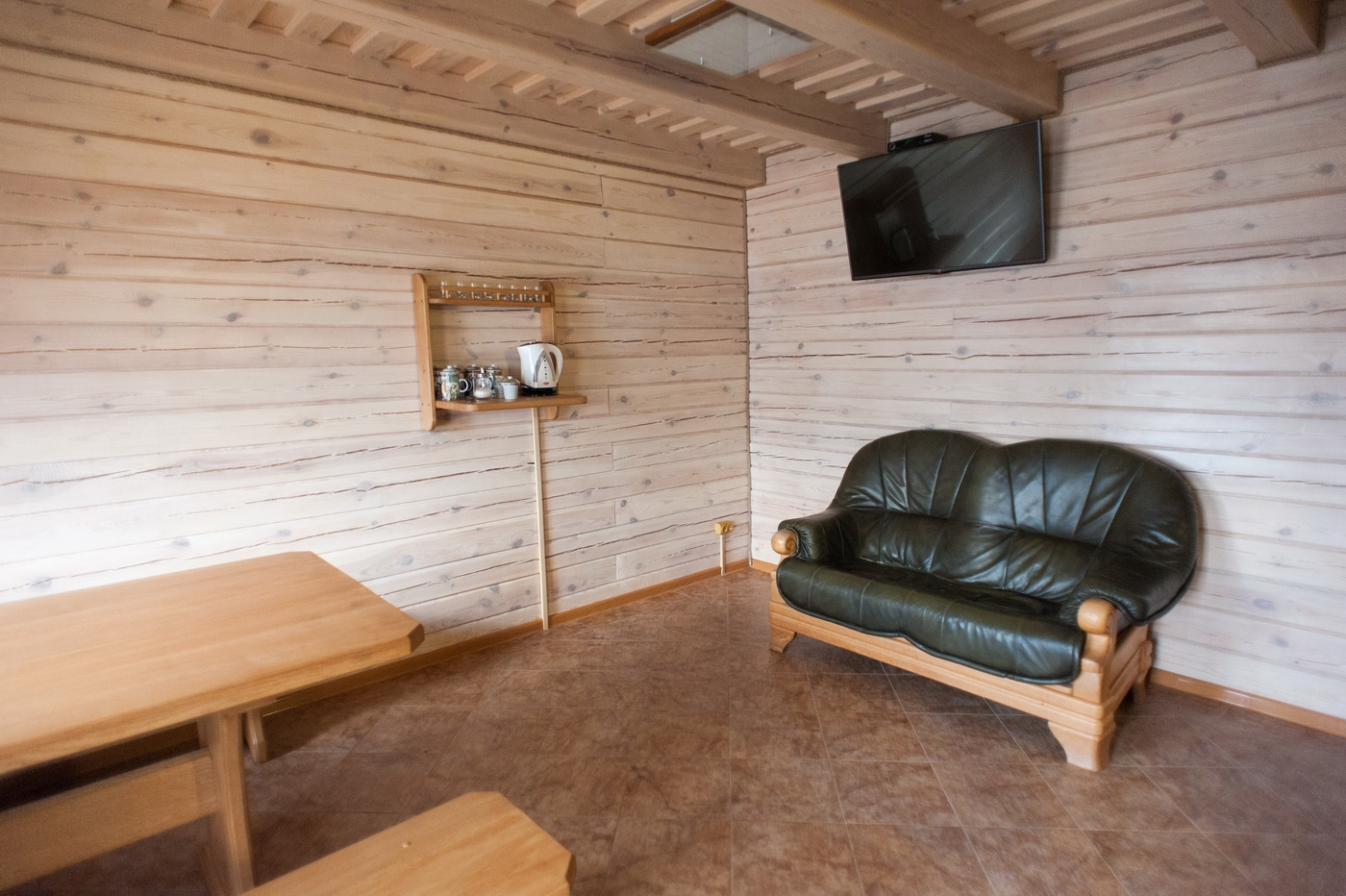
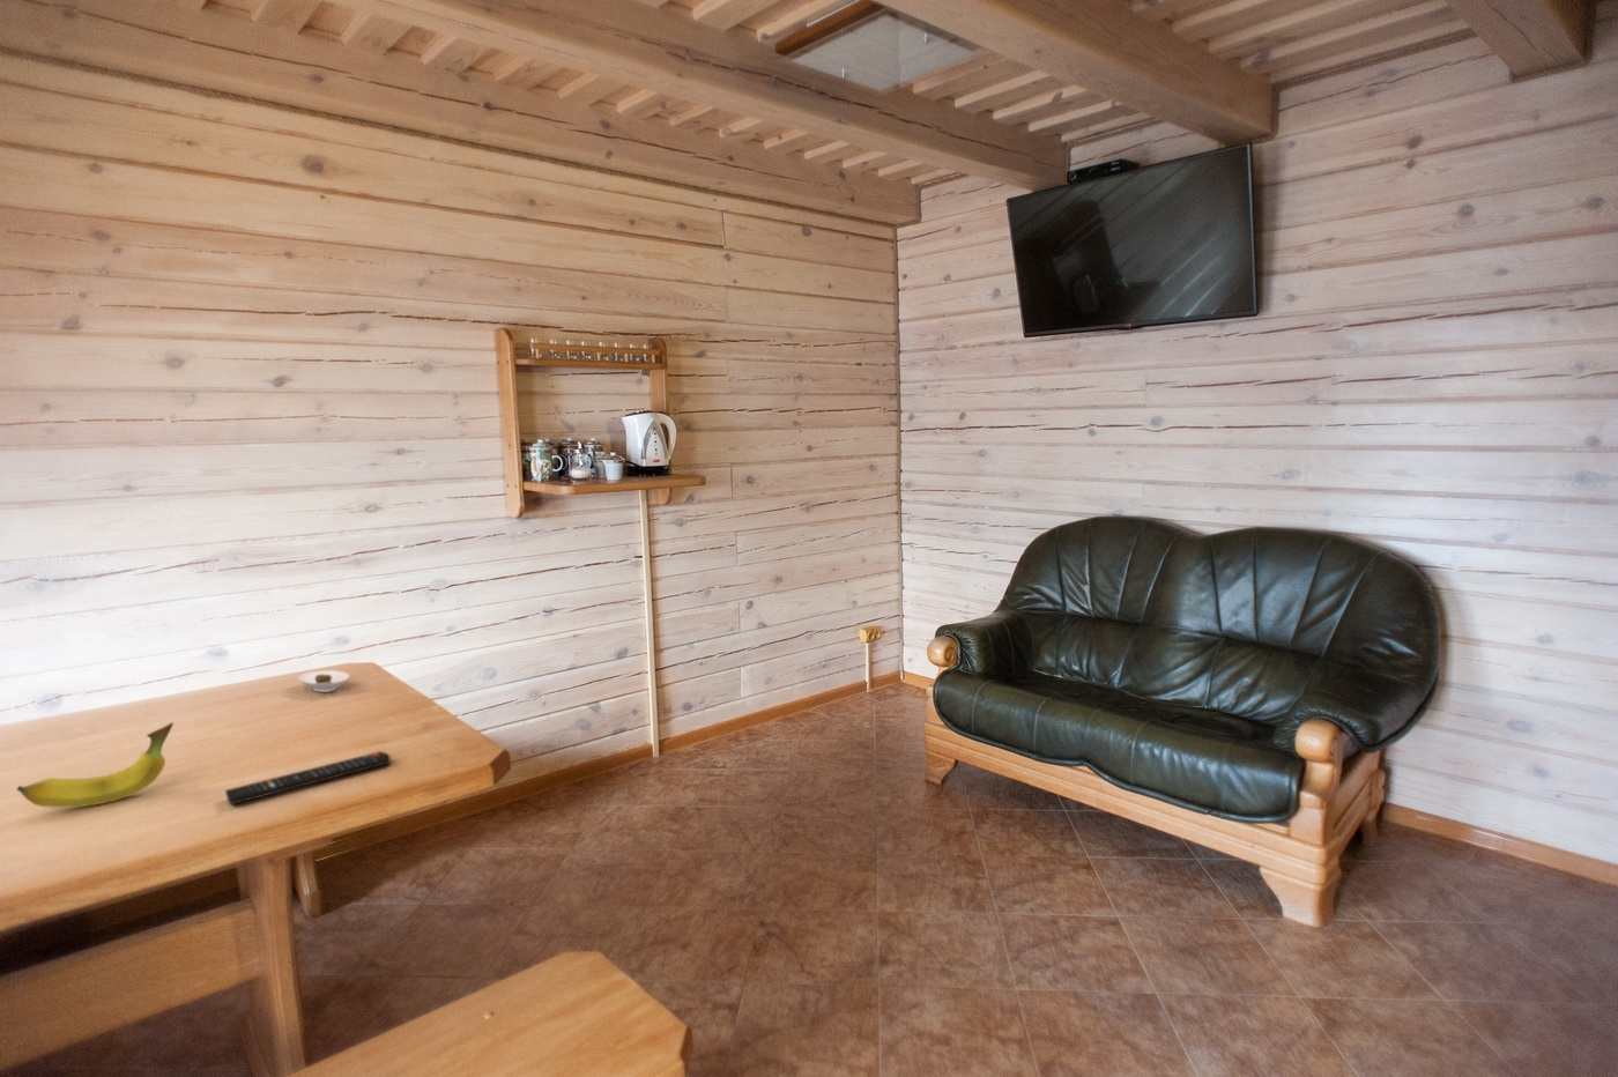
+ saucer [297,670,350,694]
+ remote control [225,750,392,805]
+ fruit [14,721,174,809]
